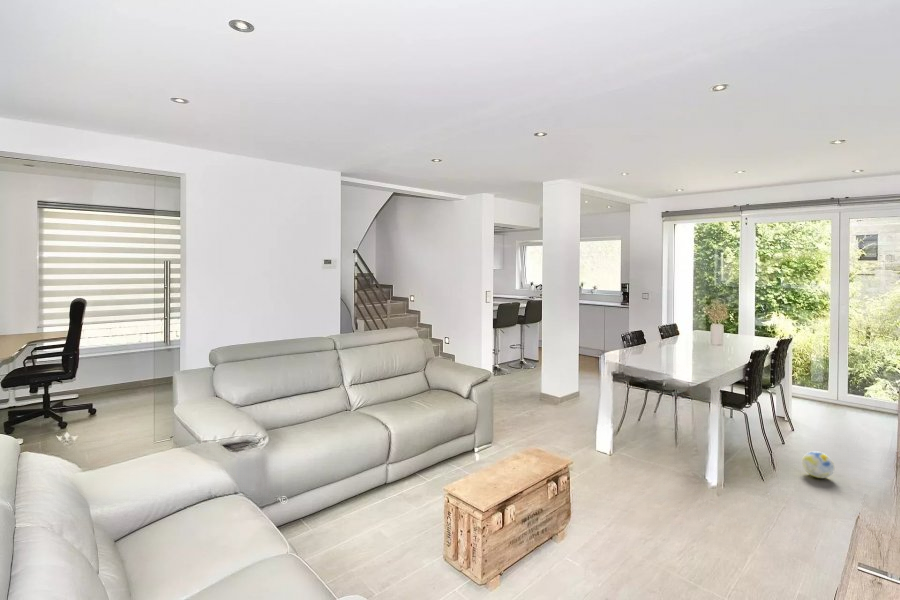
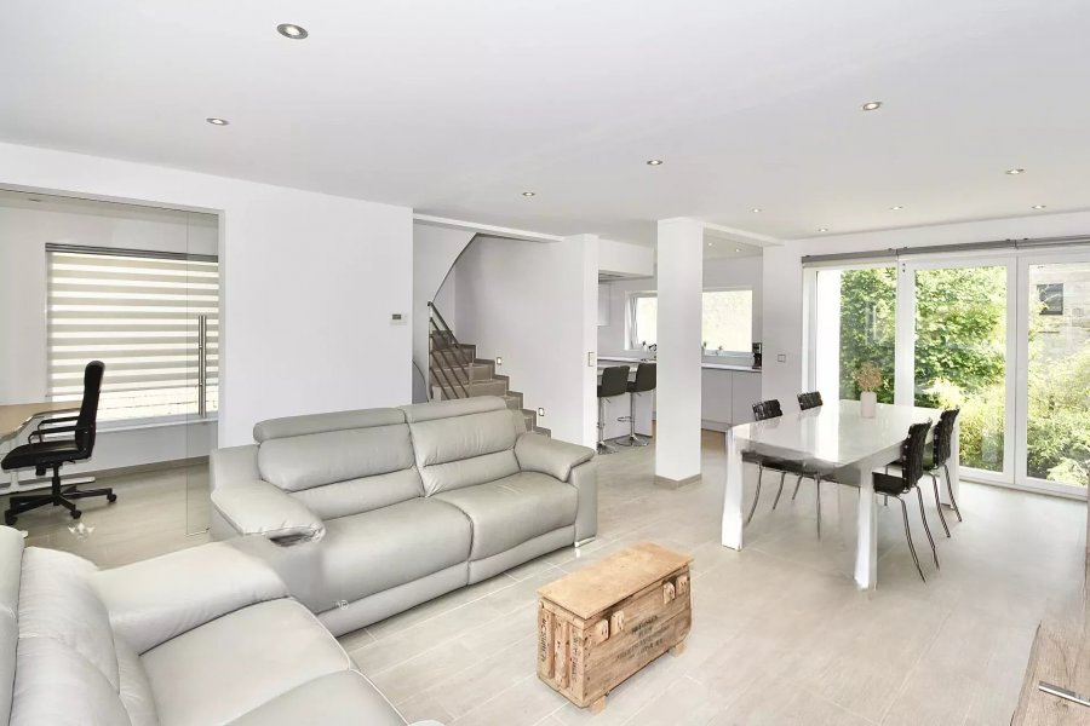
- ball [801,450,836,479]
